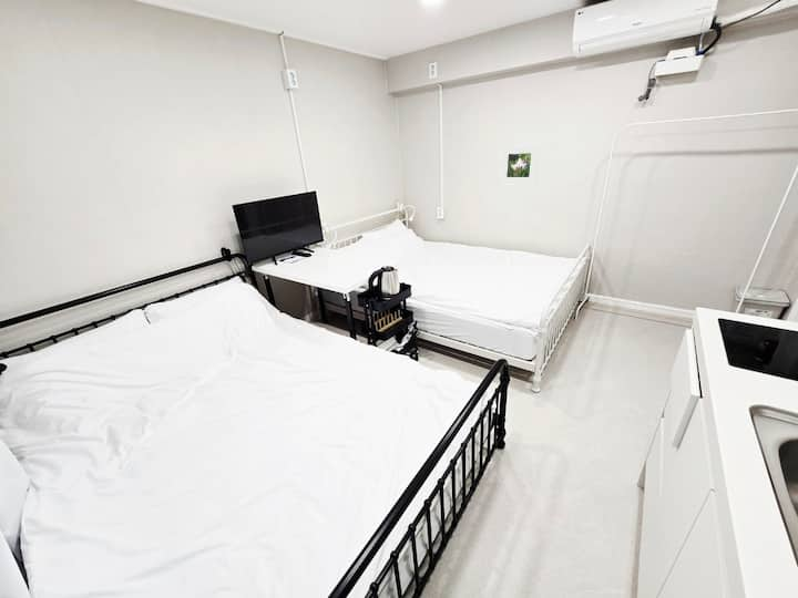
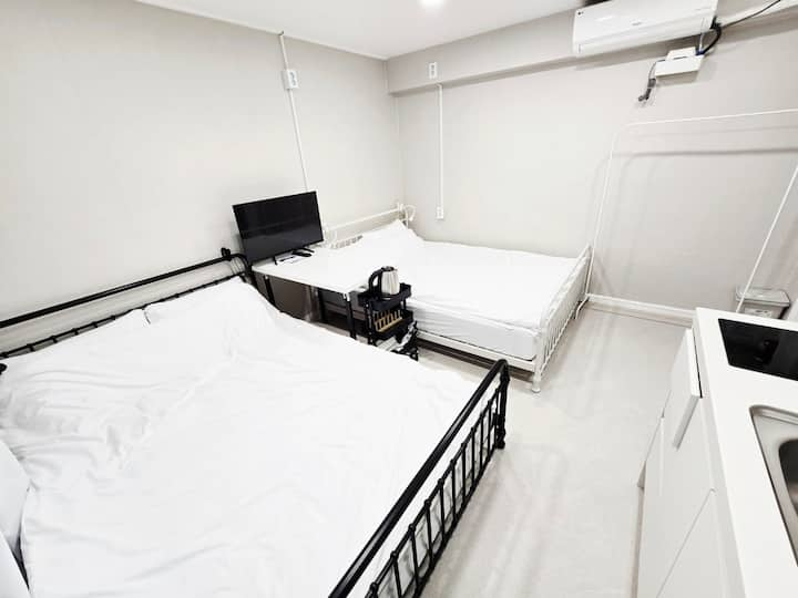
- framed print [499,144,541,186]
